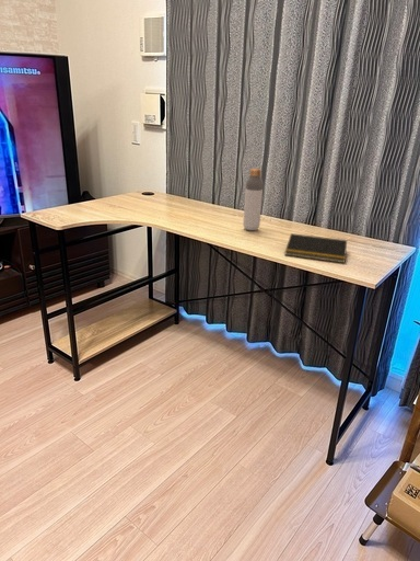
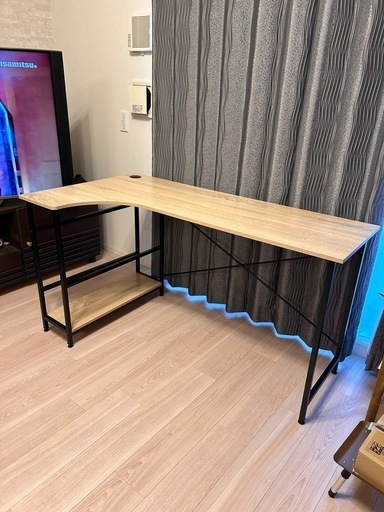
- notepad [283,232,348,264]
- bottle [242,168,265,231]
